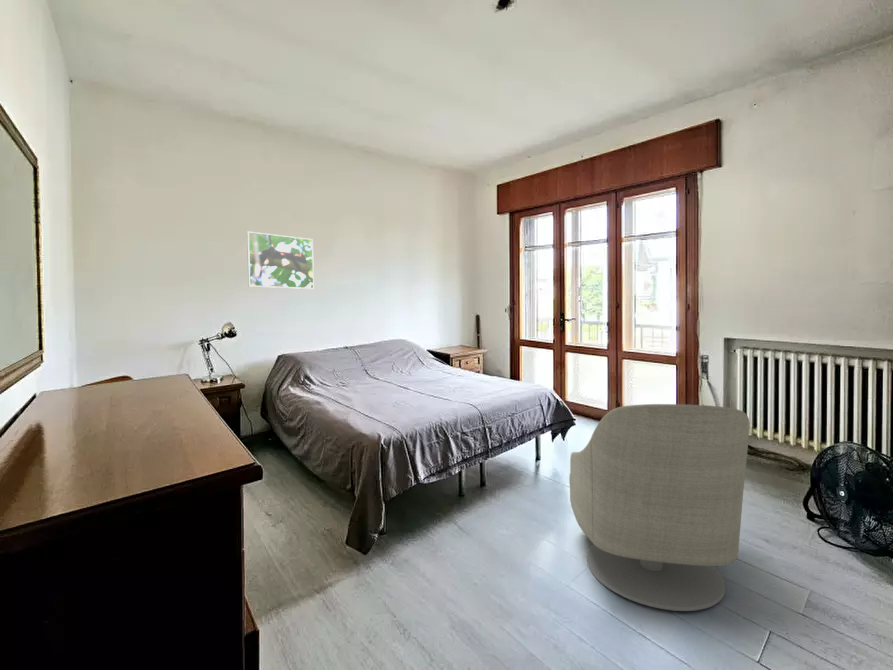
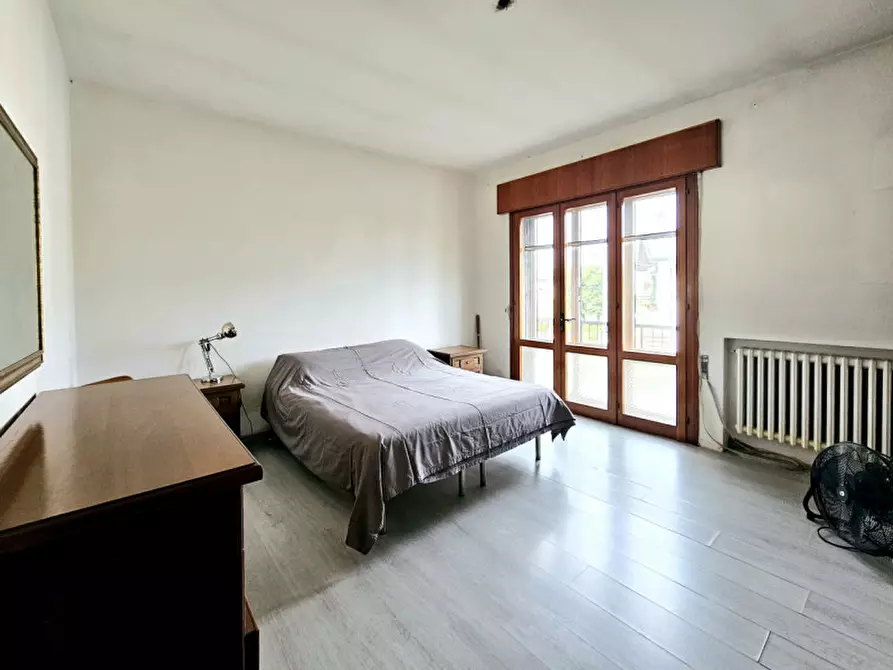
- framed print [246,230,315,290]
- armchair [568,403,751,612]
